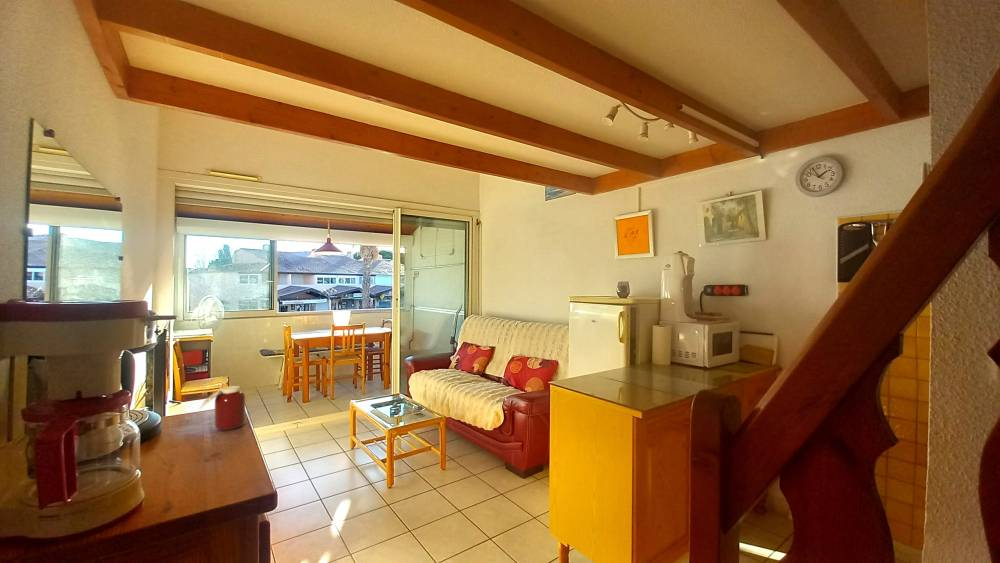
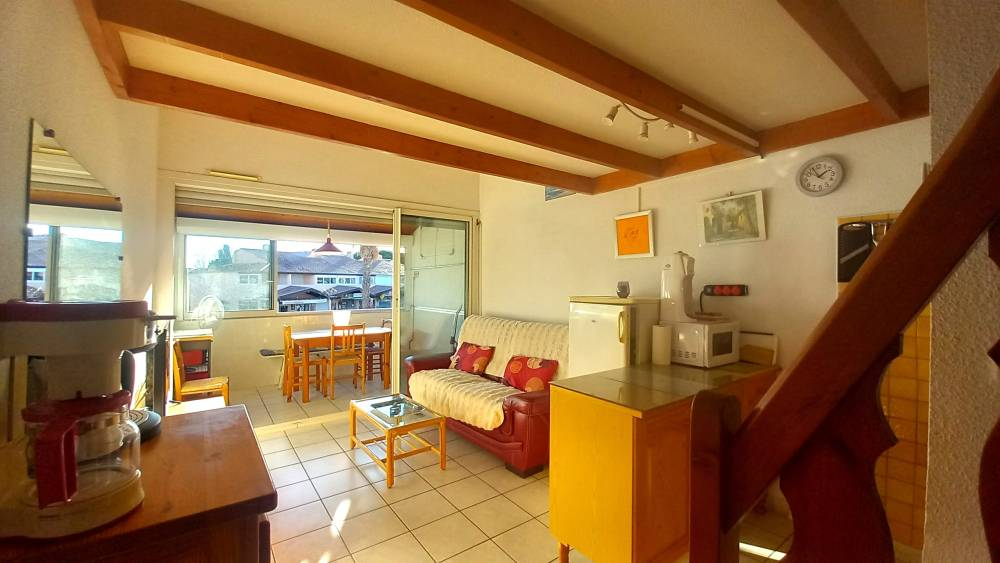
- jar [199,385,246,431]
